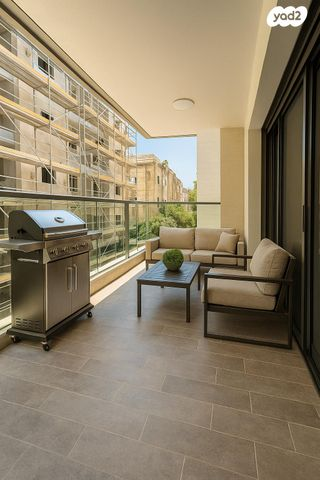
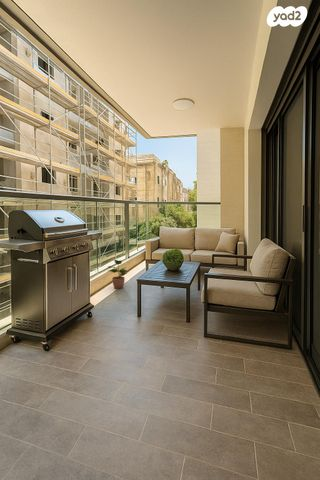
+ potted plant [106,259,128,290]
